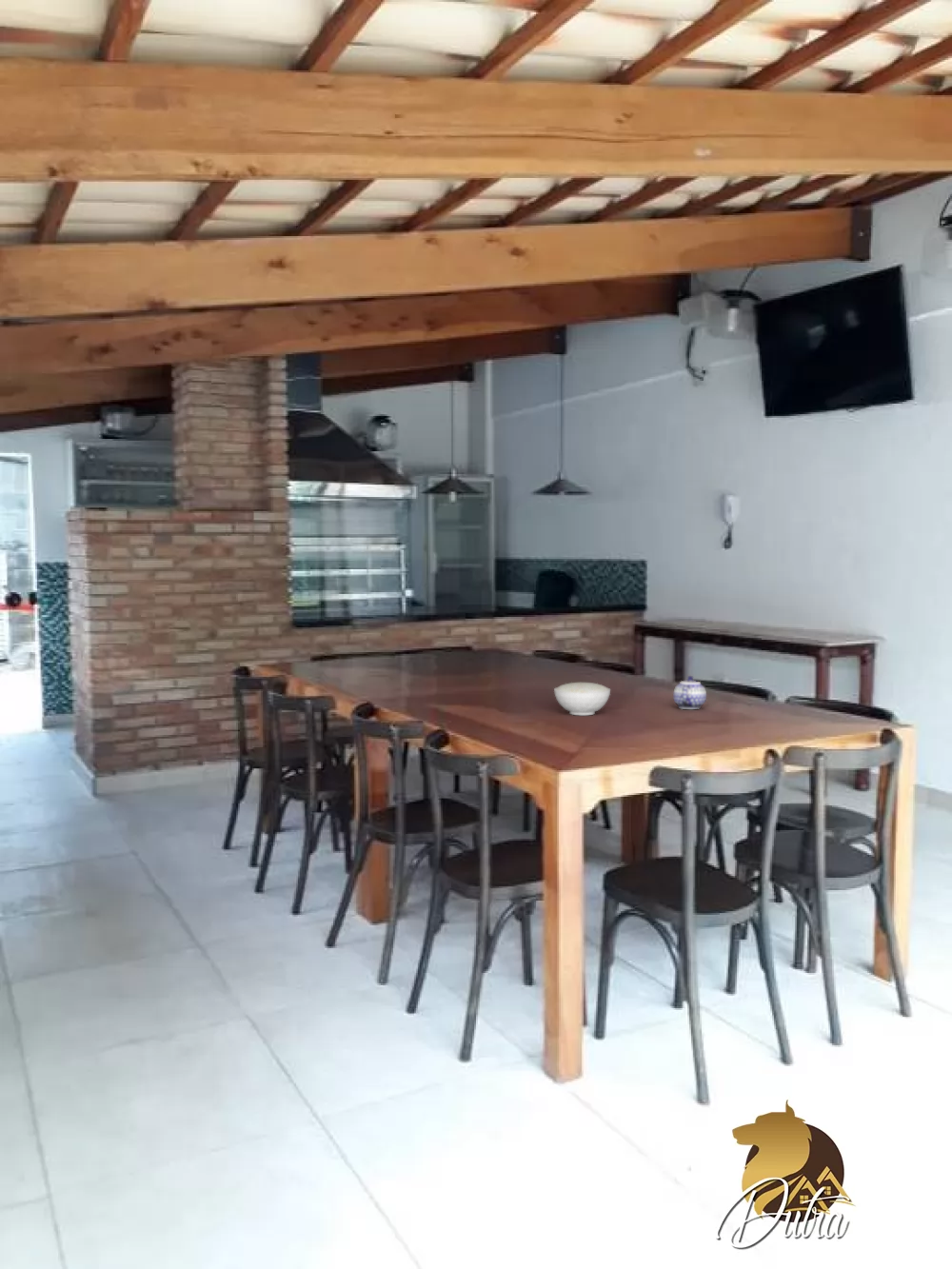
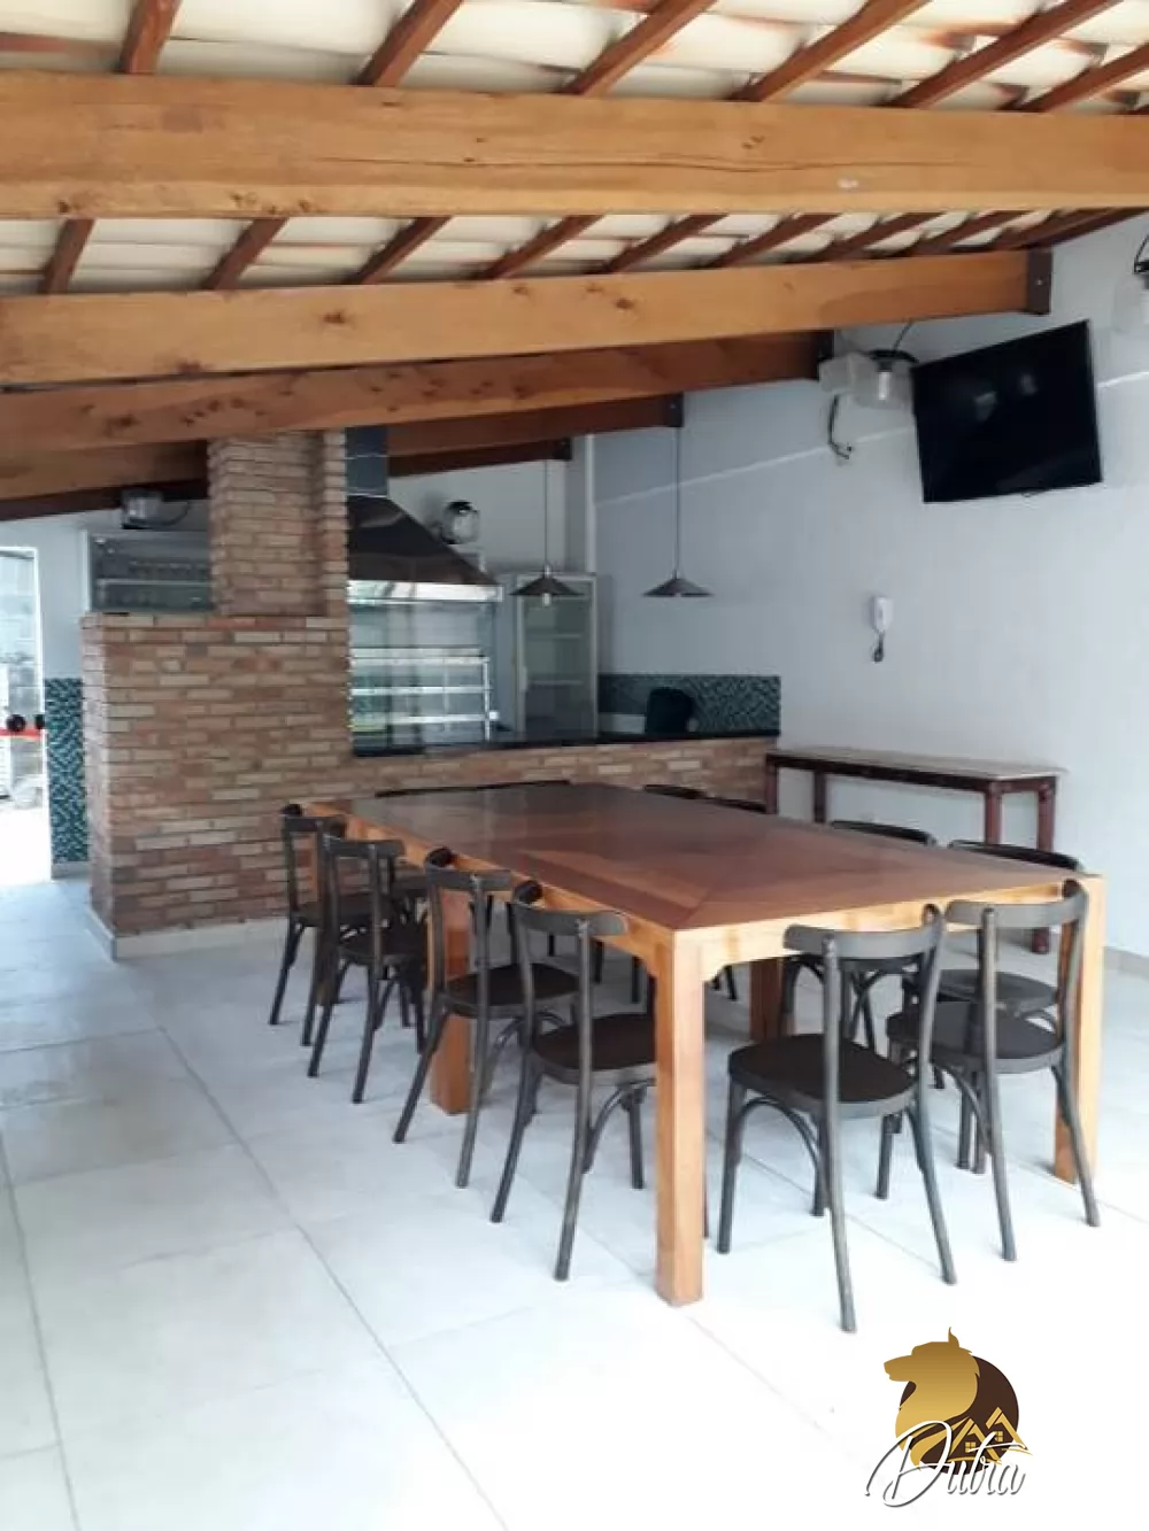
- teapot [672,675,707,710]
- bowl [553,682,611,716]
